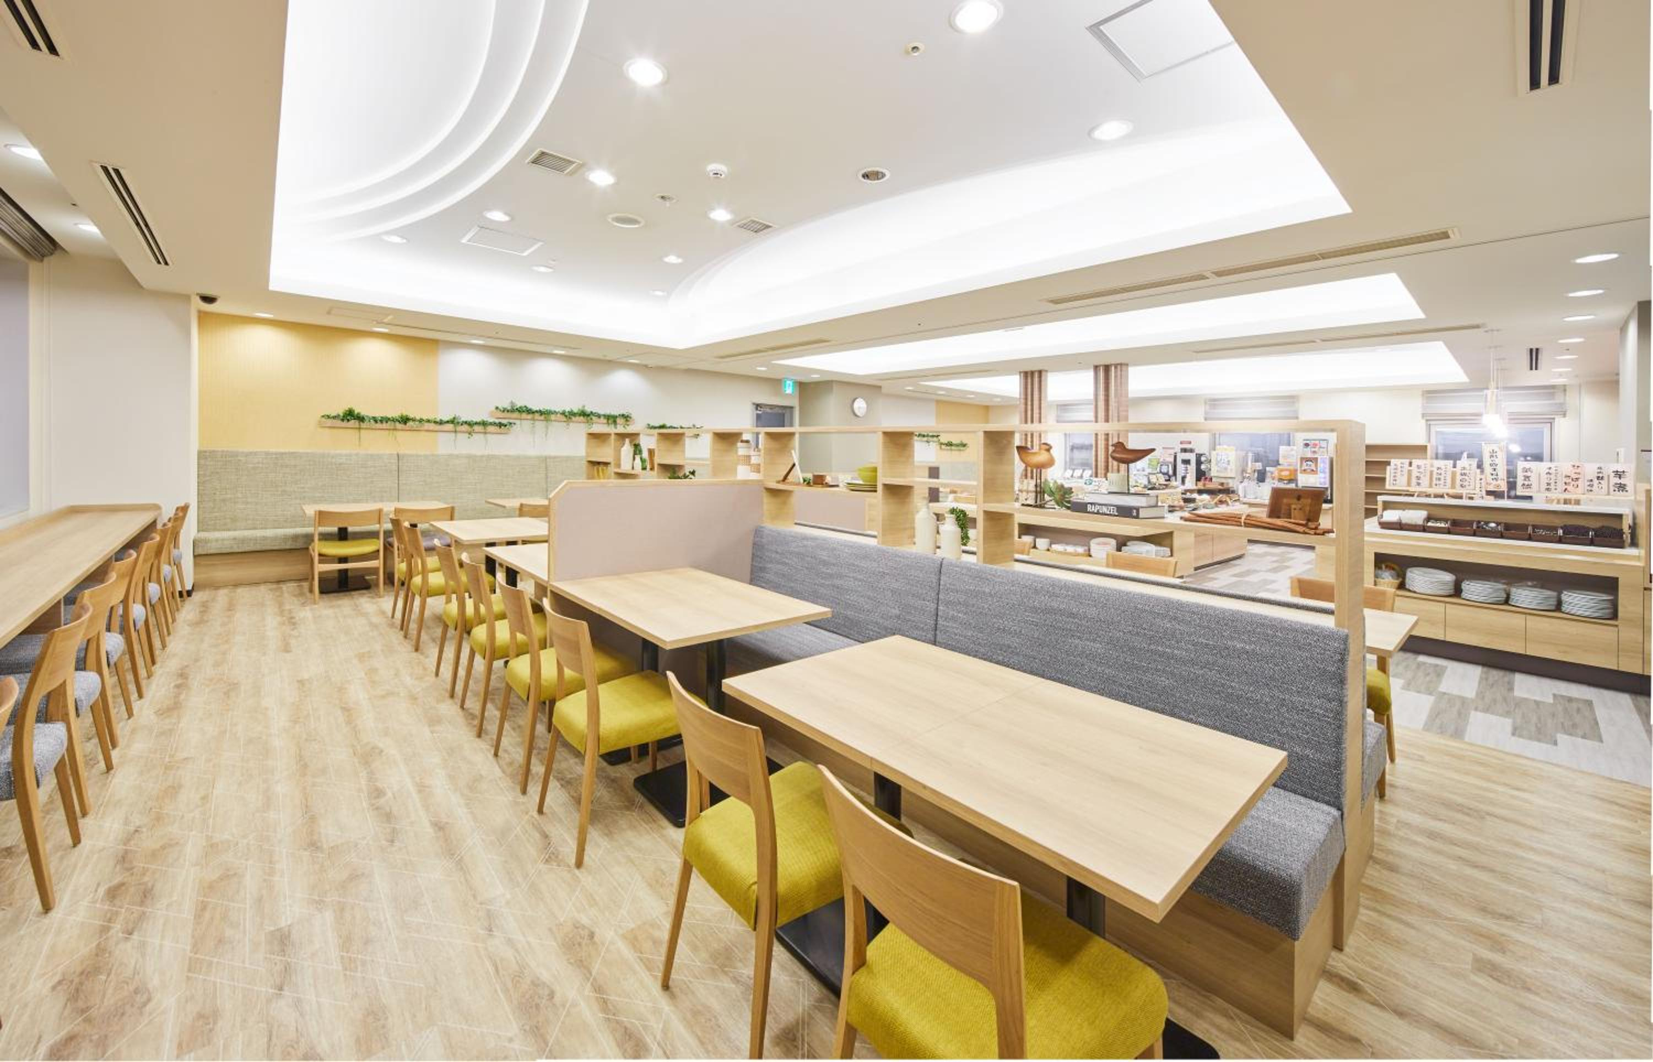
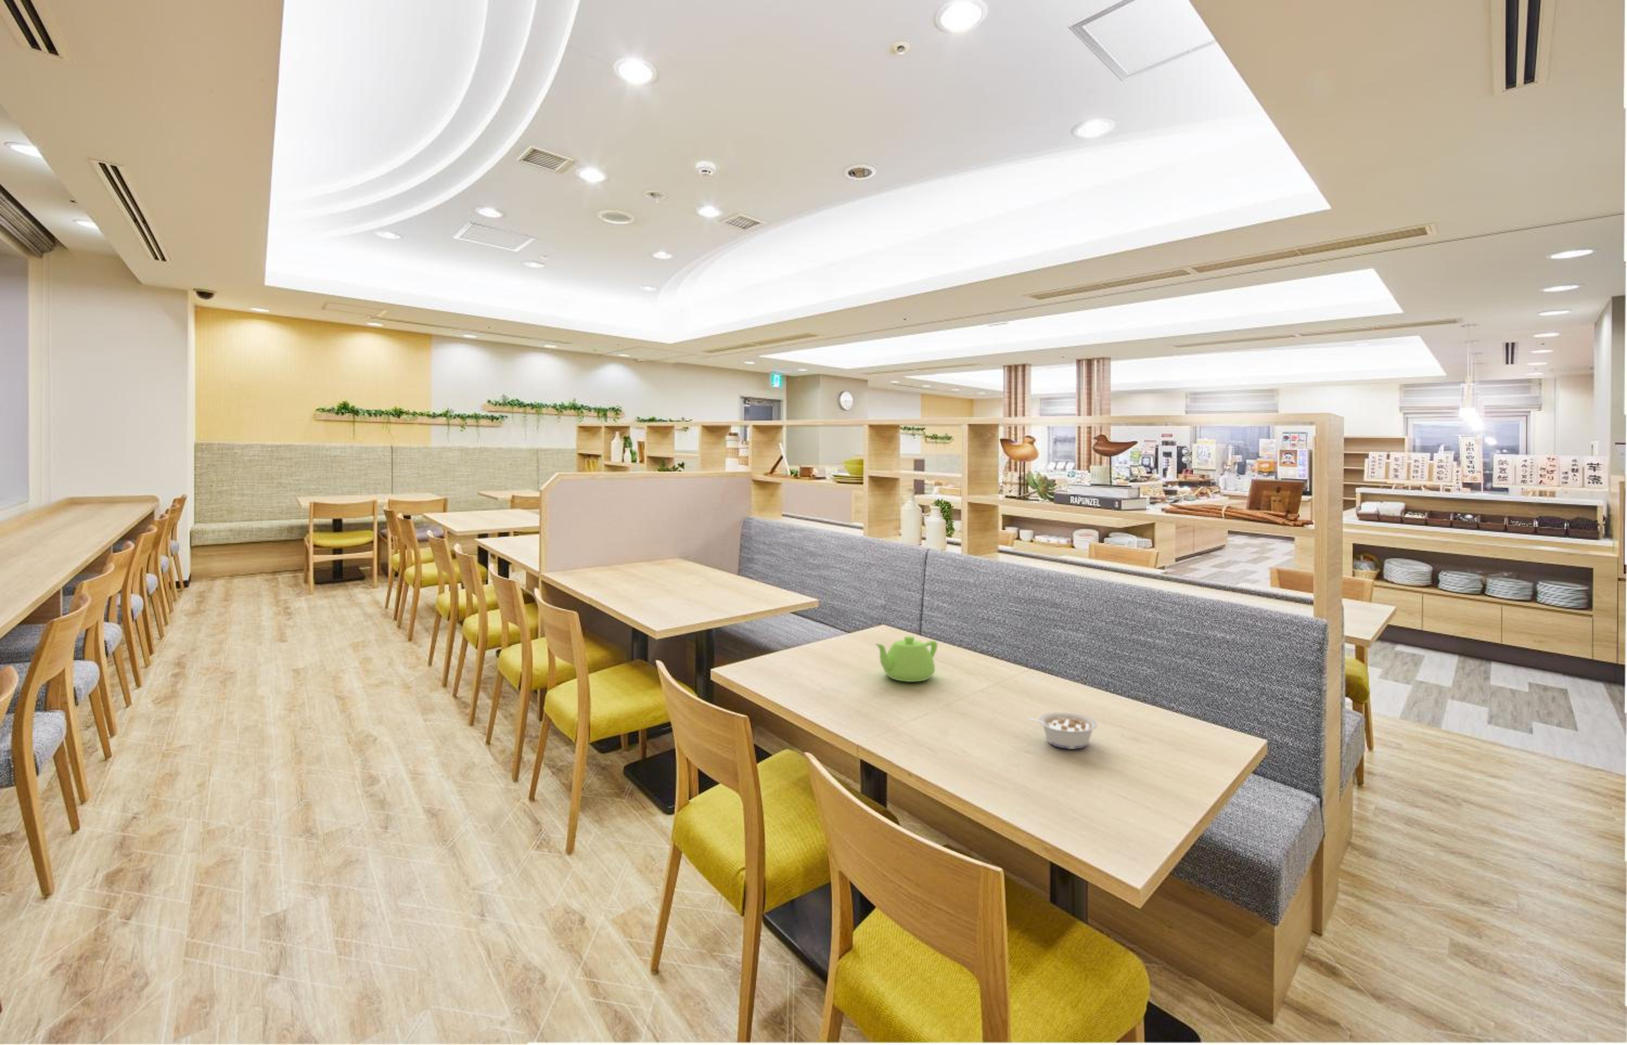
+ legume [1027,712,1098,750]
+ teapot [874,636,938,682]
